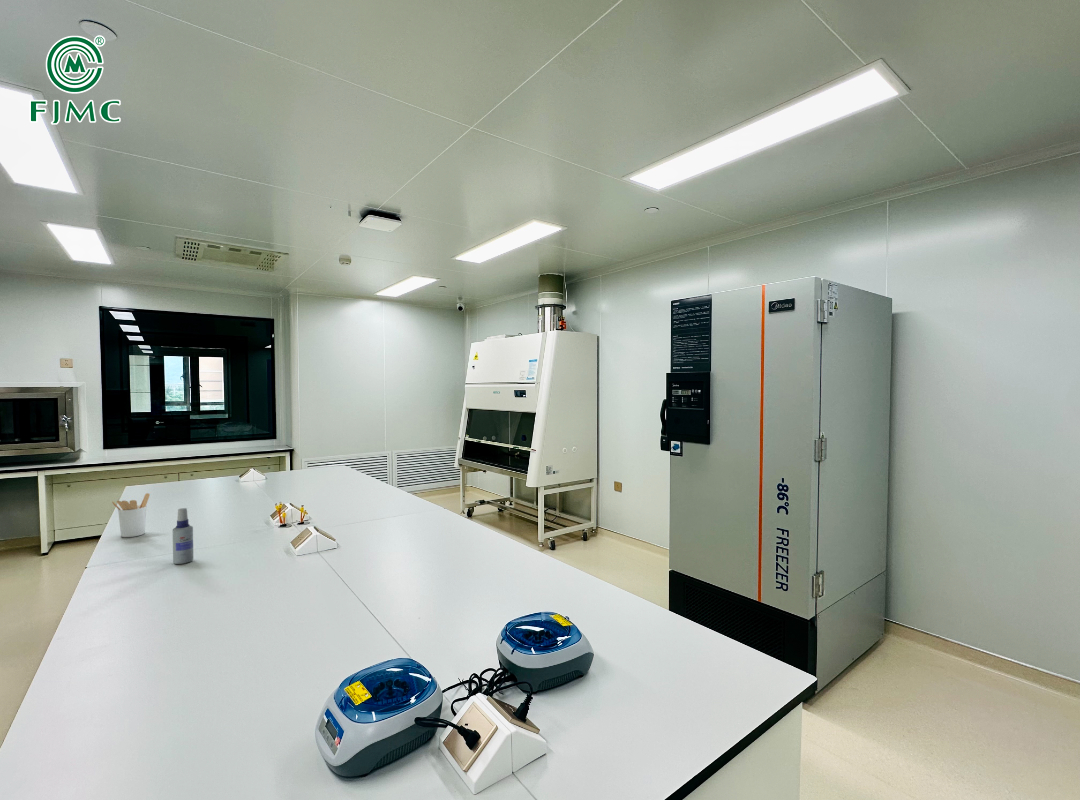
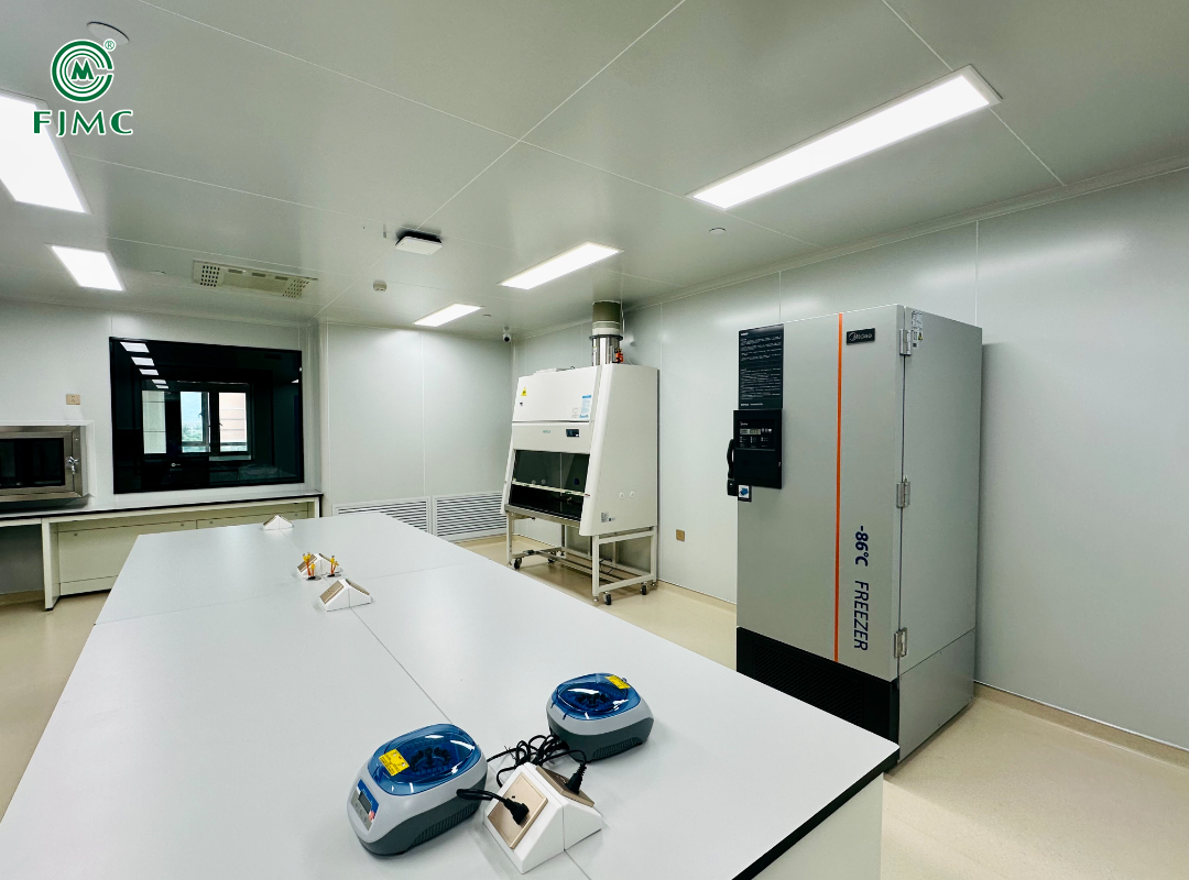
- utensil holder [111,492,151,538]
- spray bottle [172,507,195,565]
